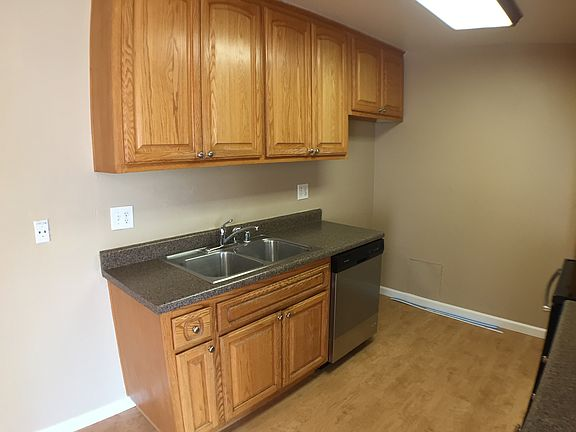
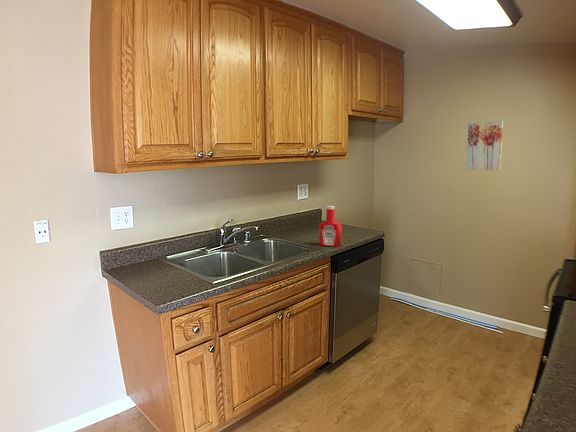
+ wall art [466,120,505,171]
+ soap bottle [318,205,343,248]
